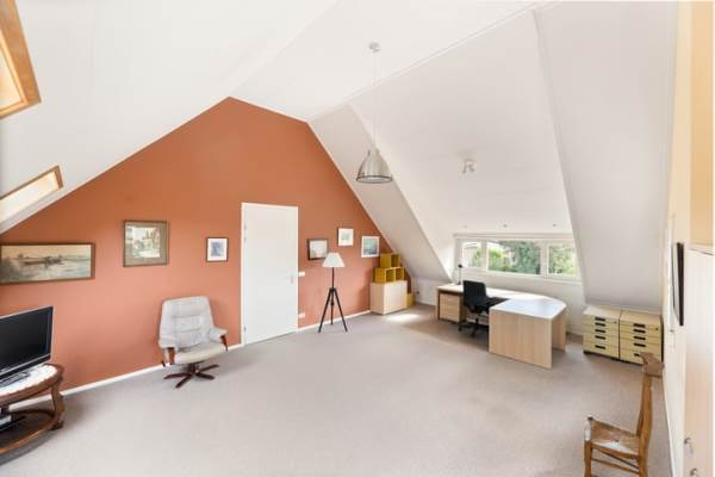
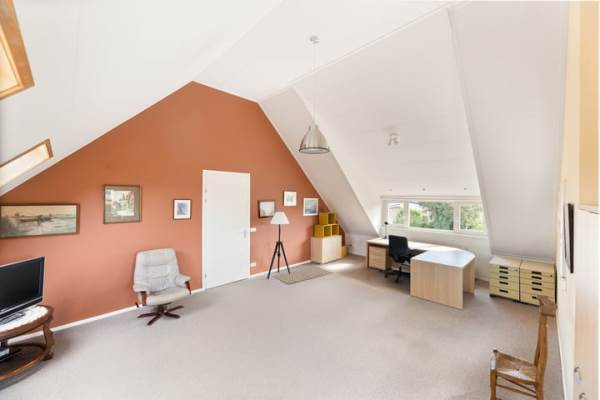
+ rug [272,266,334,285]
